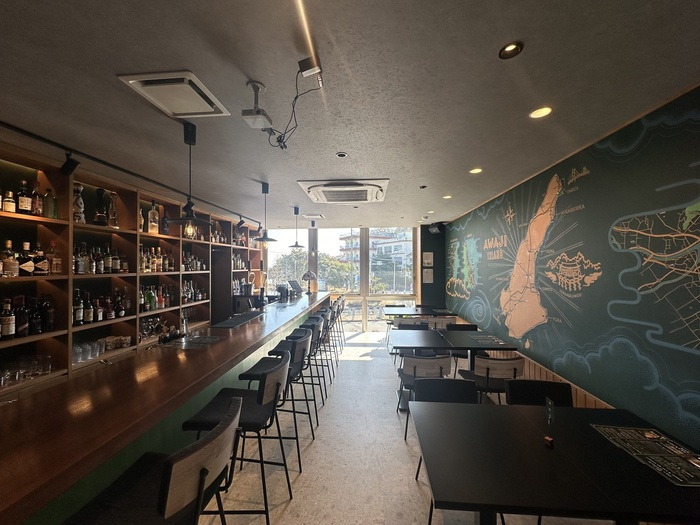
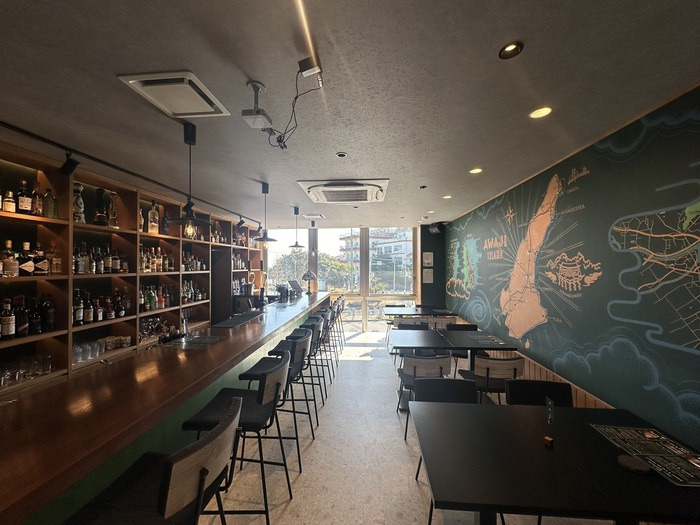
+ coaster [617,454,651,475]
